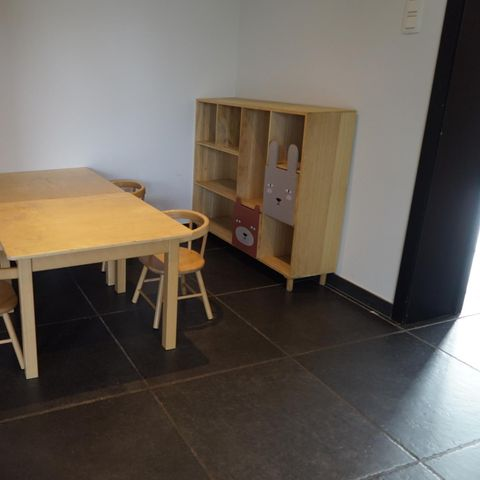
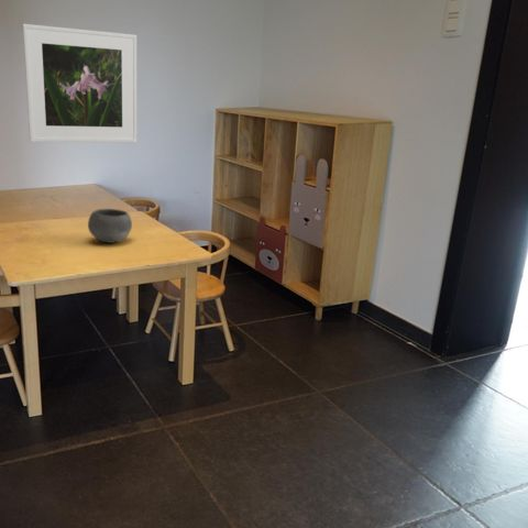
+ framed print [22,23,138,143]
+ bowl [87,208,133,244]
